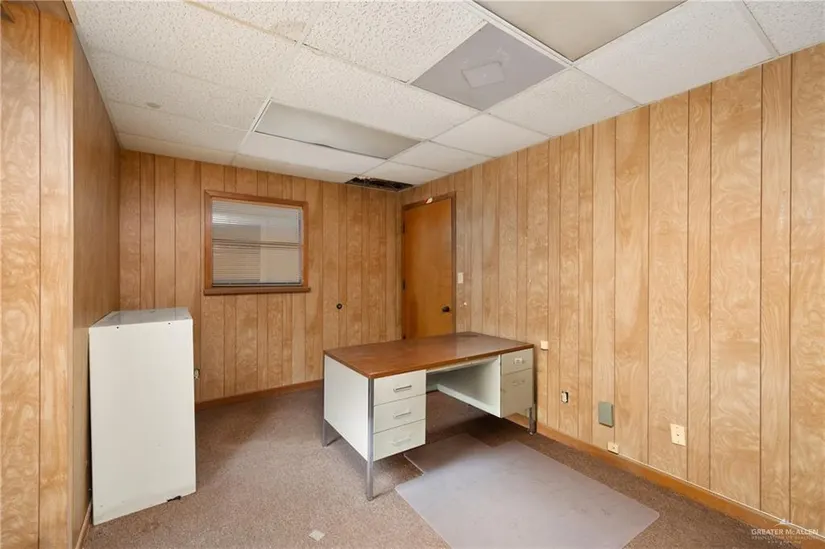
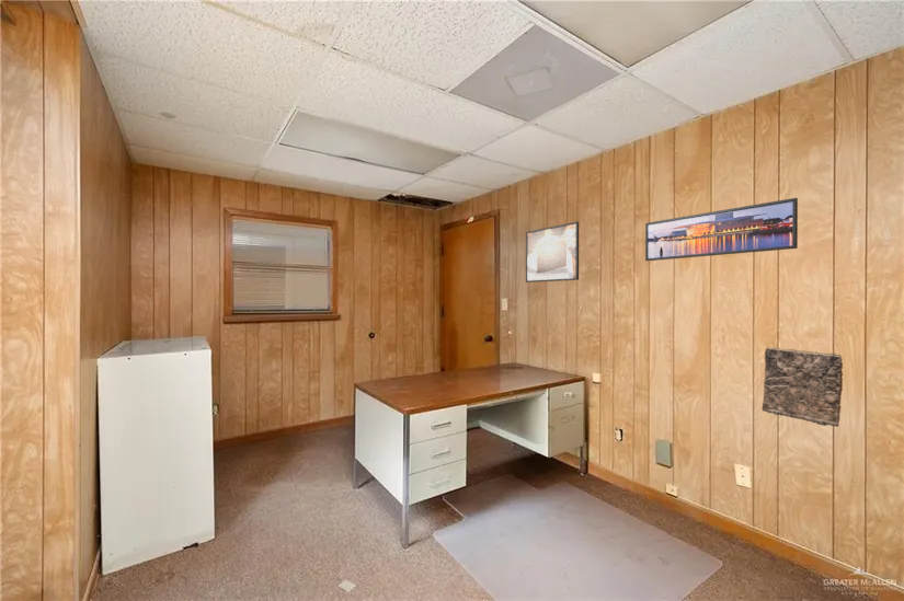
+ relief panel [760,346,844,428]
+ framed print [525,221,580,284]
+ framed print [644,197,799,262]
